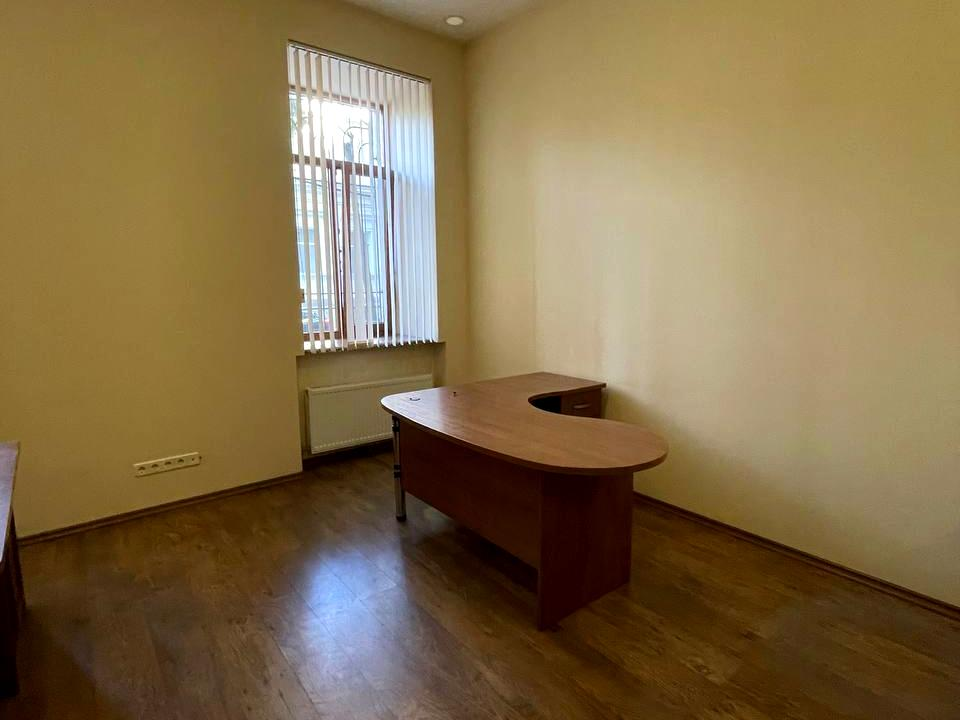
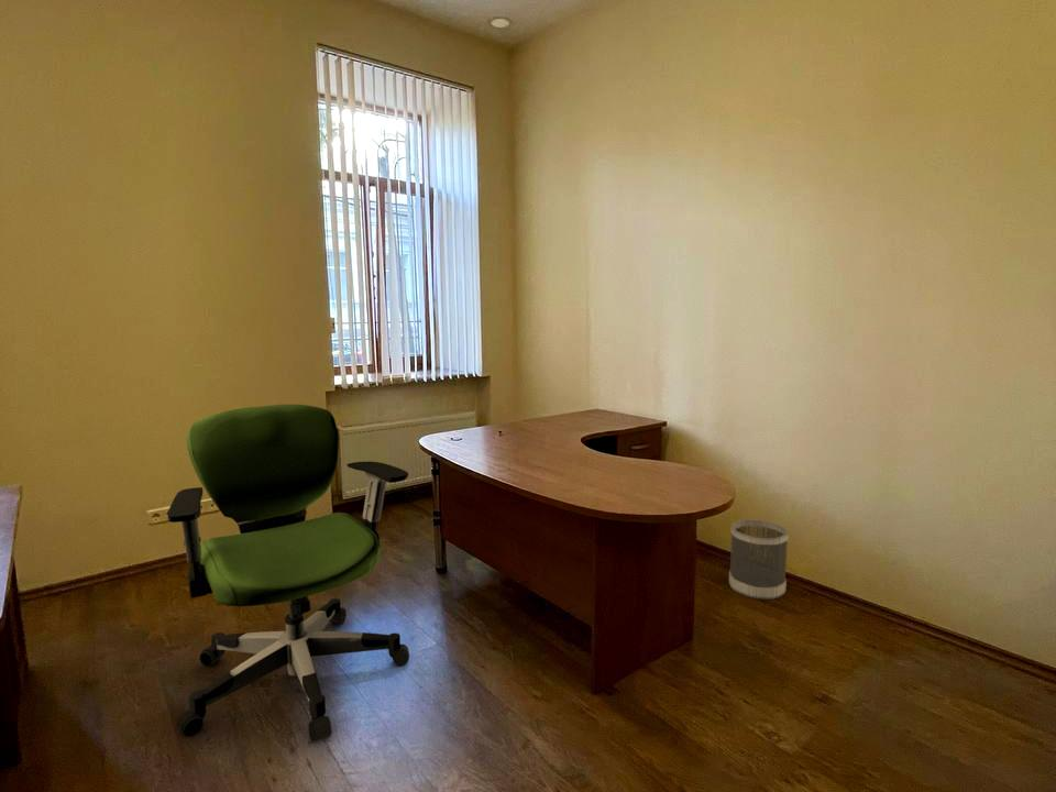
+ wastebasket [728,519,790,601]
+ office chair [166,404,410,744]
